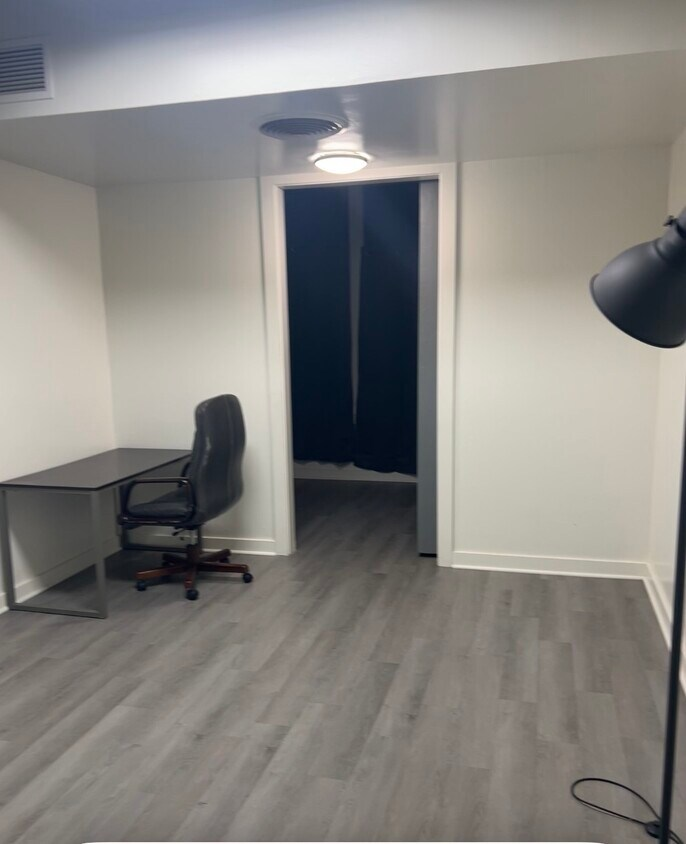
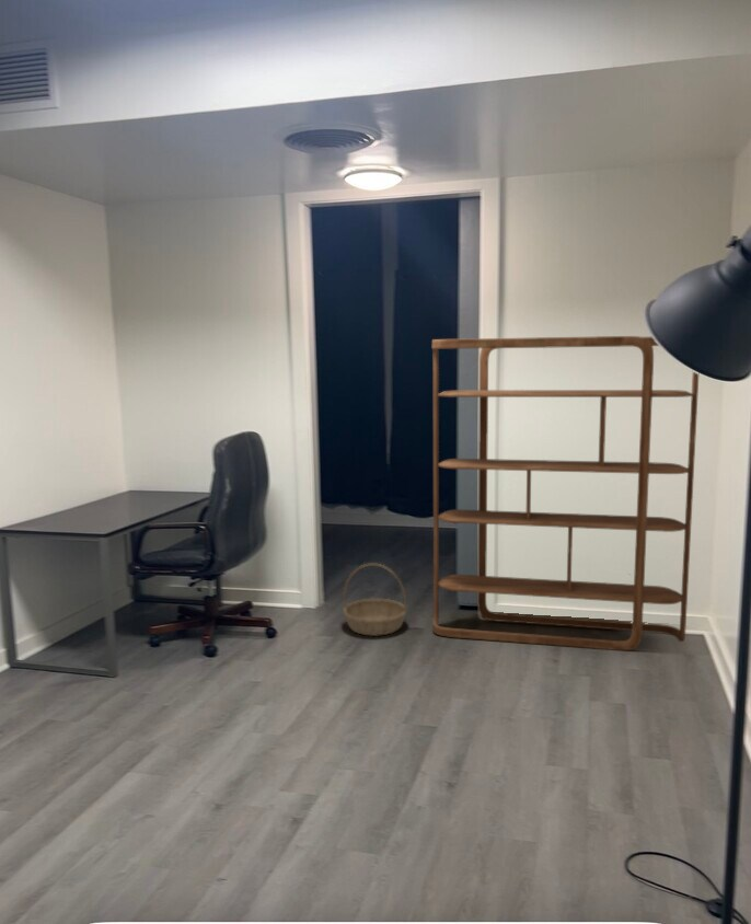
+ bookcase [431,335,700,651]
+ basket [342,562,408,637]
